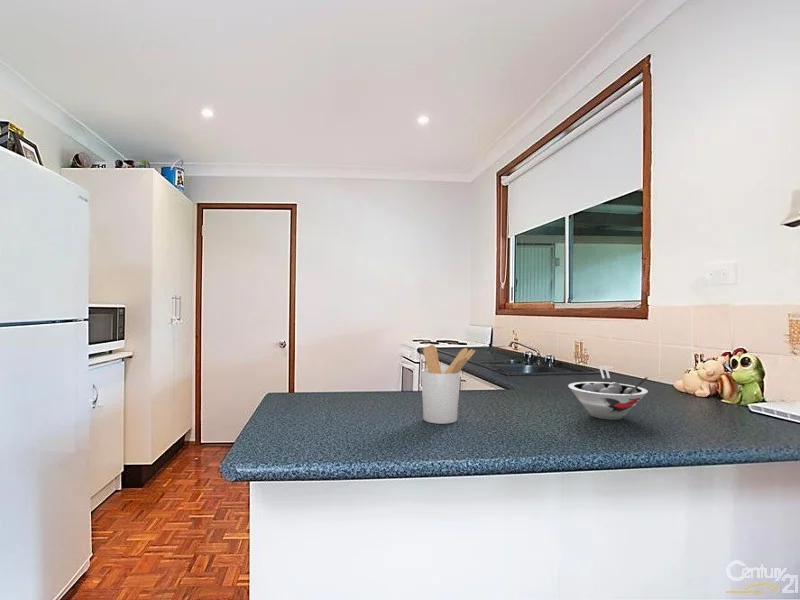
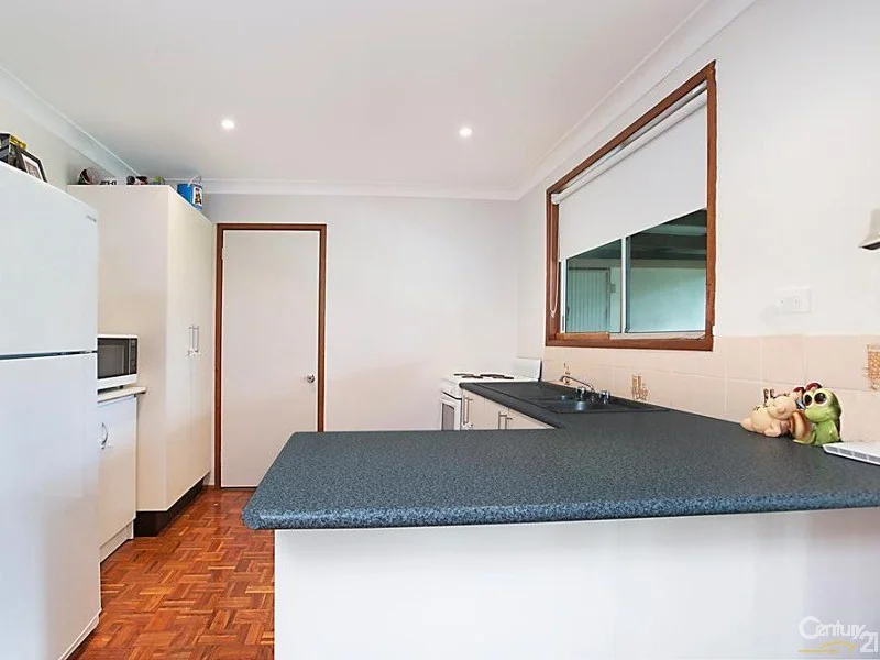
- bowl [567,365,649,421]
- utensil holder [420,344,476,425]
